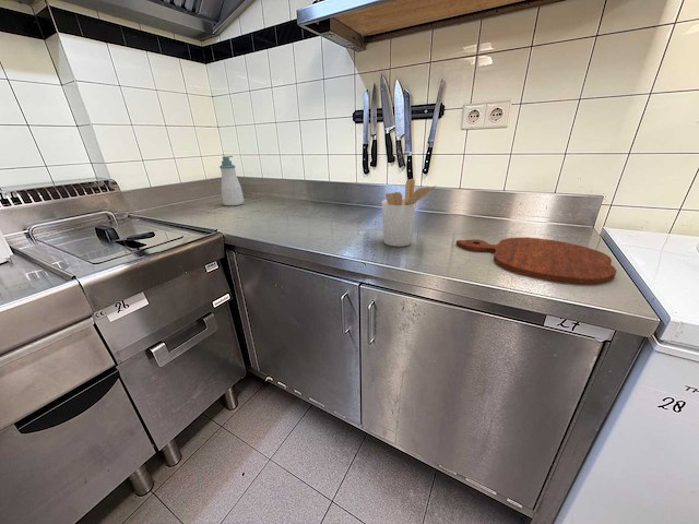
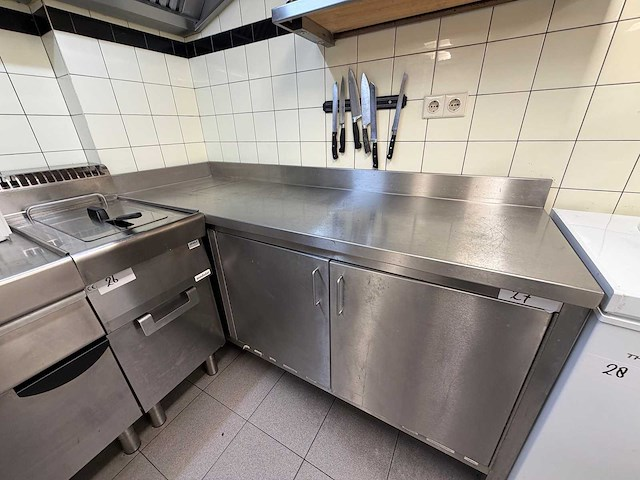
- utensil holder [381,178,437,248]
- soap bottle [218,155,245,206]
- cutting board [455,237,617,284]
